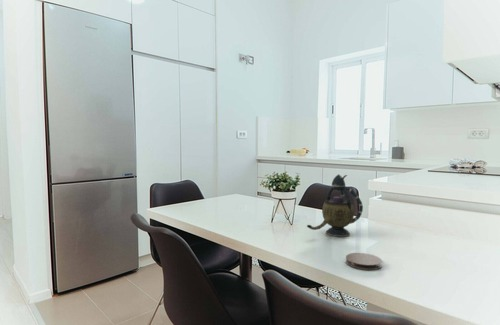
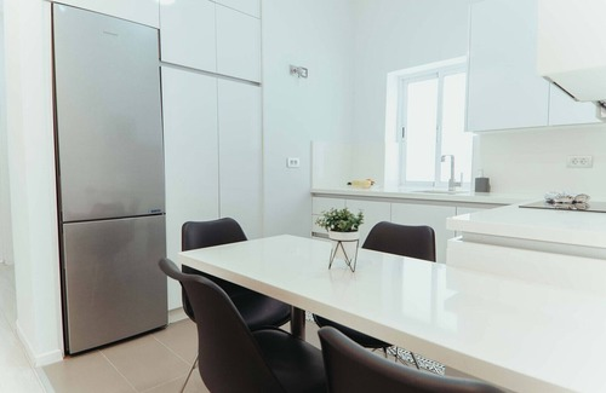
- teapot [306,173,364,238]
- coaster [345,252,383,271]
